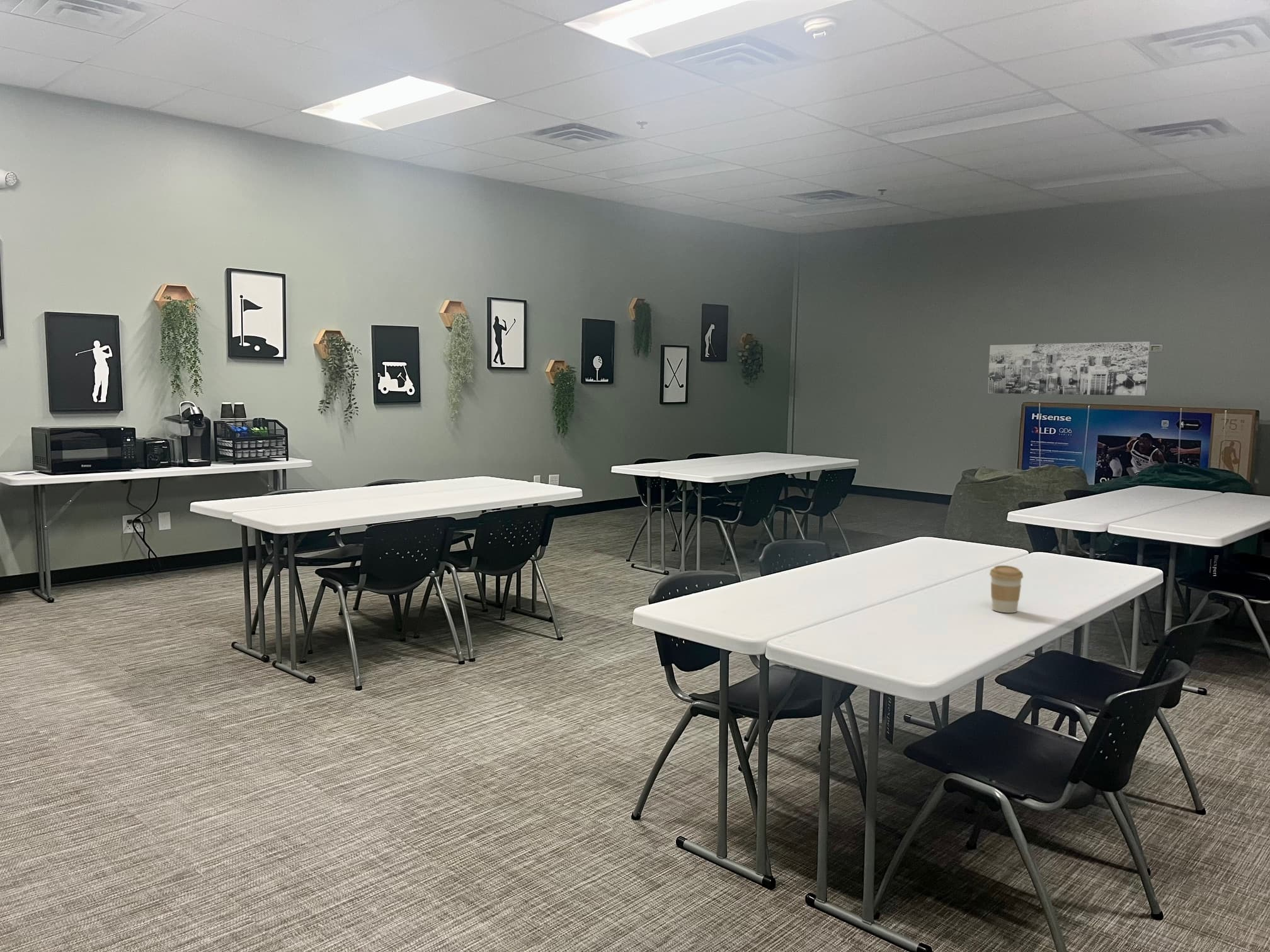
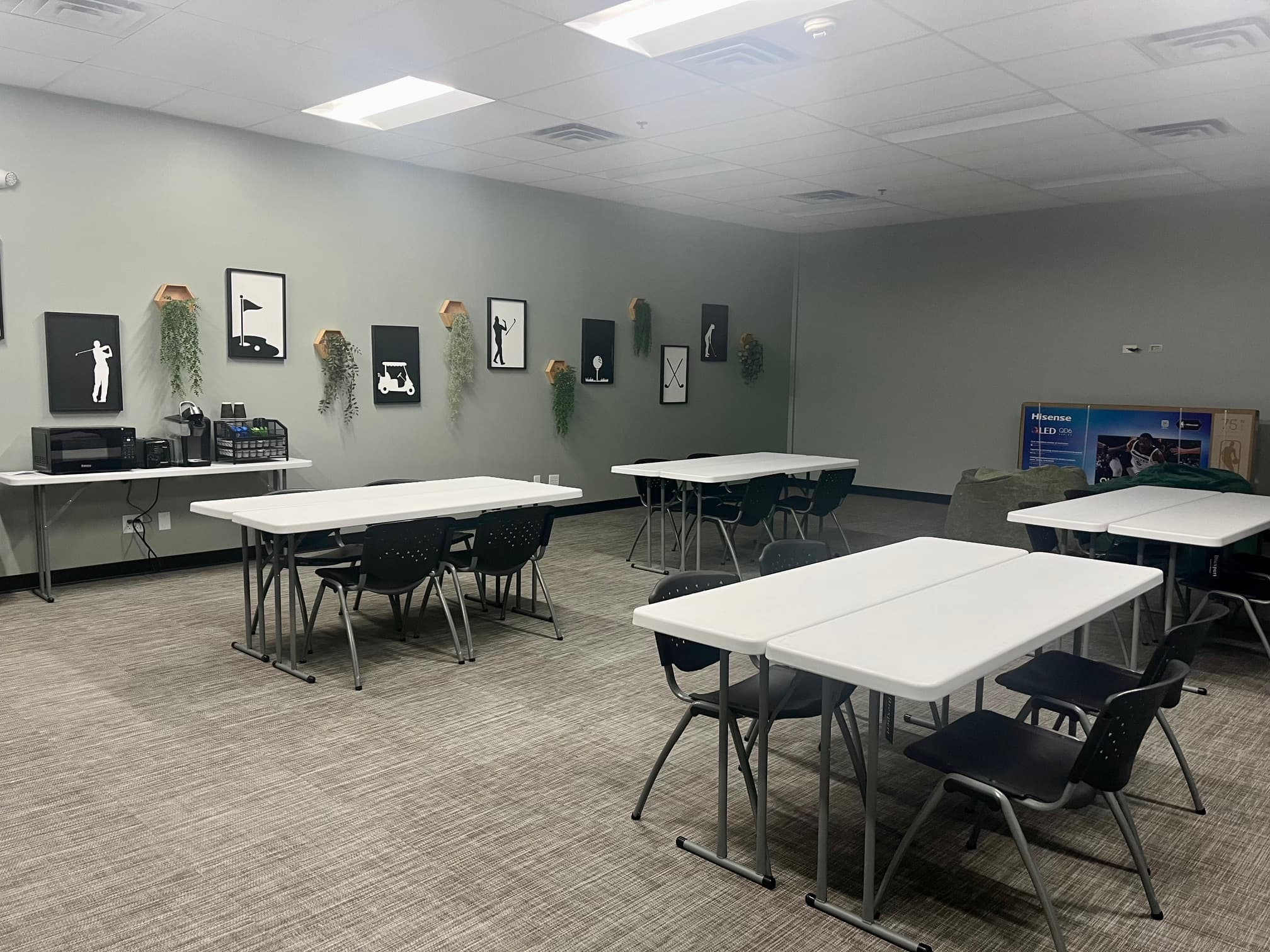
- wall art [987,341,1150,396]
- coffee cup [989,565,1024,613]
